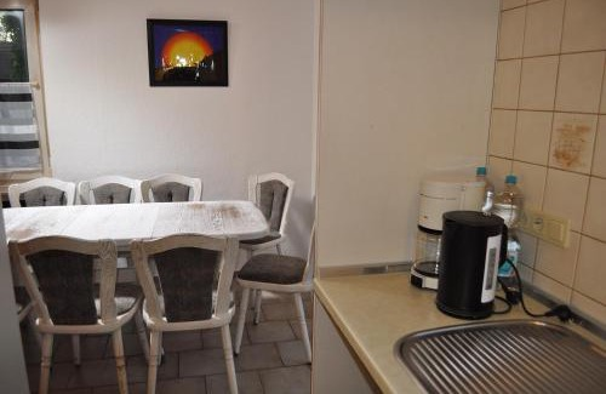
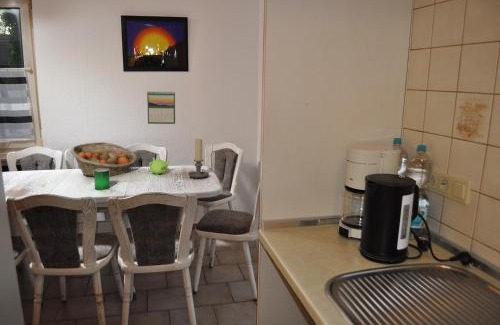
+ fruit basket [69,141,138,178]
+ teapot [148,157,171,176]
+ candle holder [187,137,210,179]
+ beverage can [93,169,111,191]
+ calendar [146,90,176,125]
